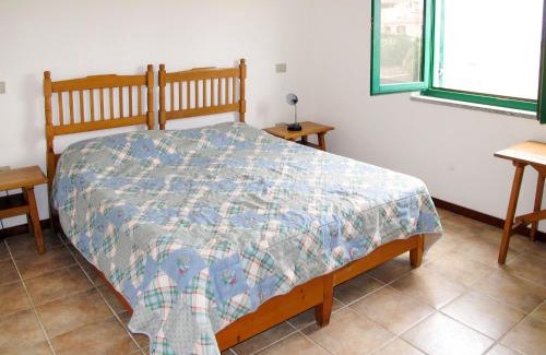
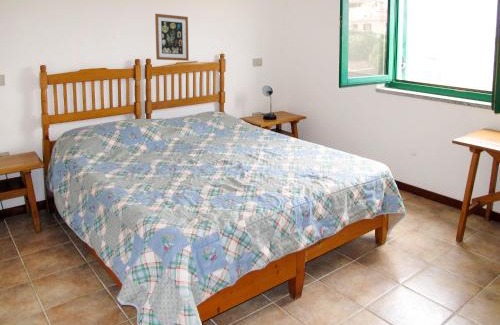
+ wall art [154,13,190,62]
